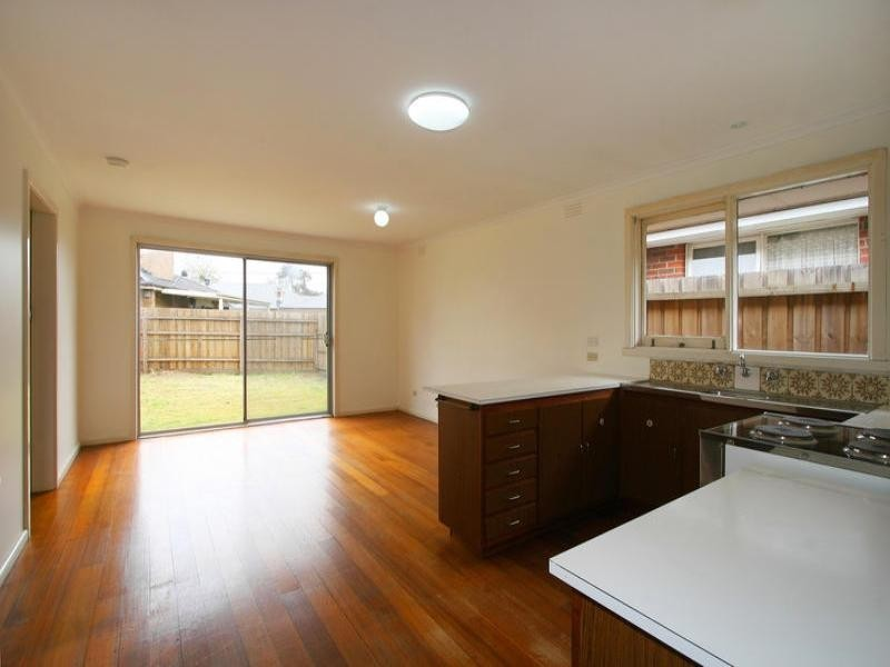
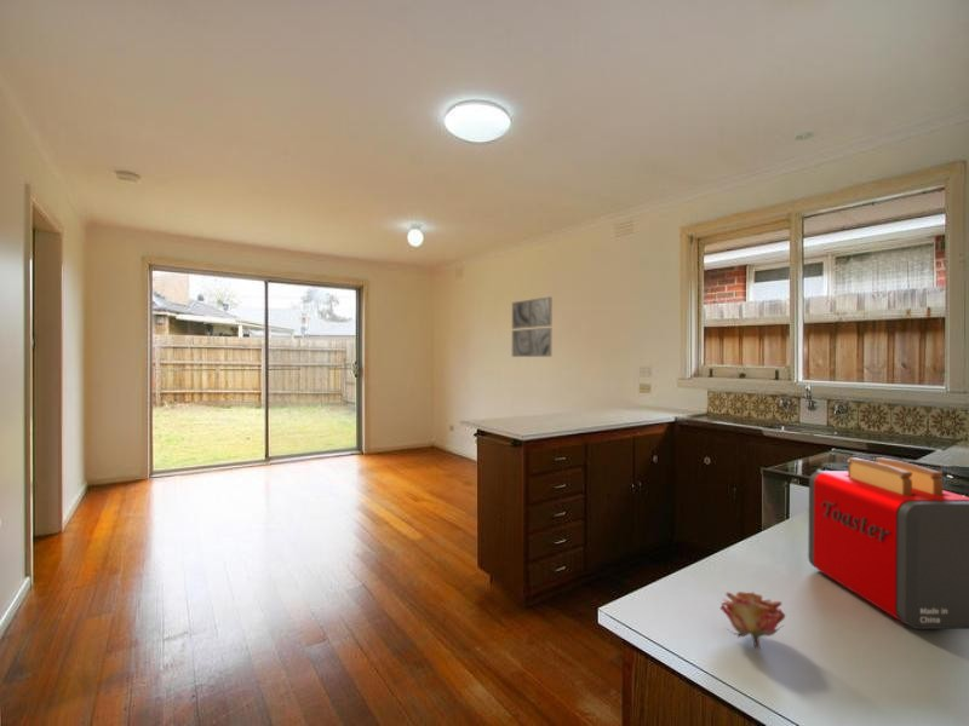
+ wall art [511,295,552,358]
+ flower [719,590,787,650]
+ toaster [807,456,969,630]
